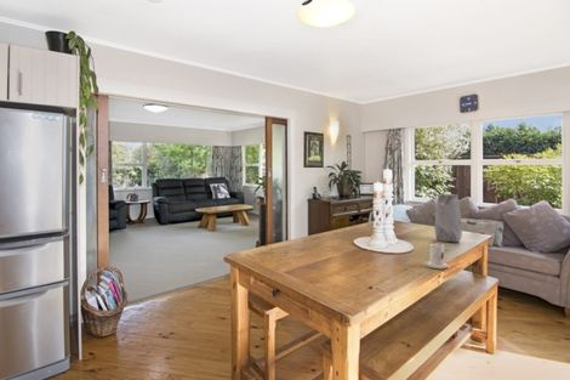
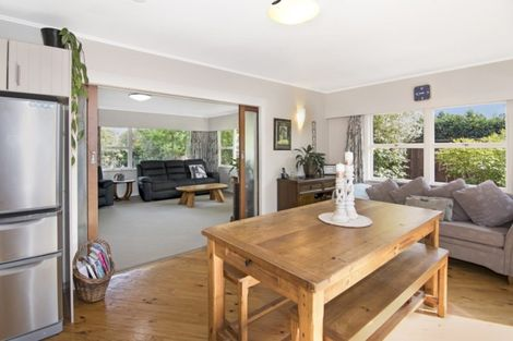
- vase [433,193,463,243]
- candle [426,242,450,270]
